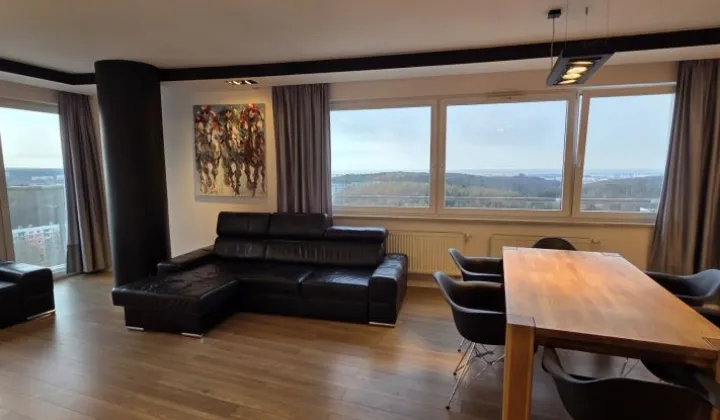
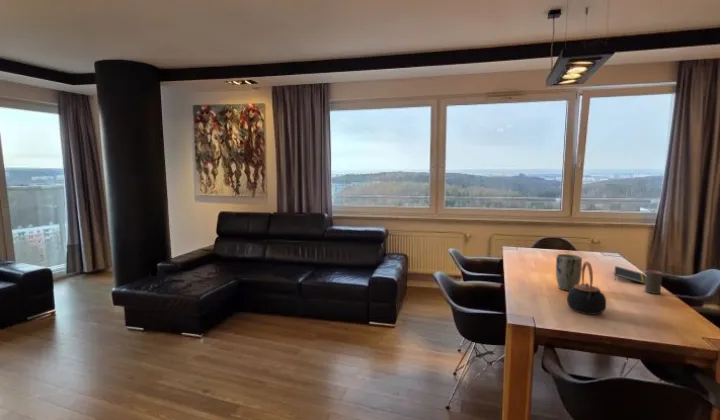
+ plant pot [555,253,583,292]
+ notepad [613,265,646,285]
+ teapot [566,260,607,316]
+ cup [644,269,663,295]
